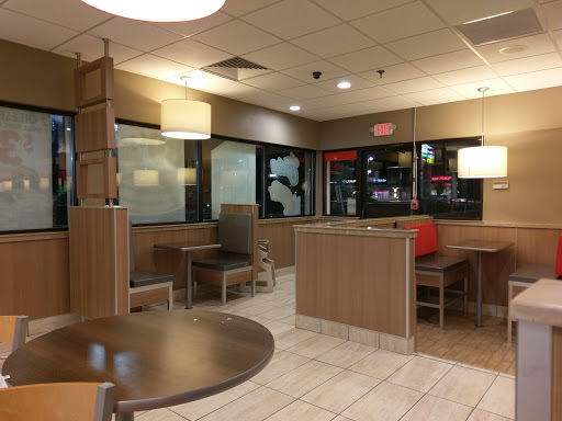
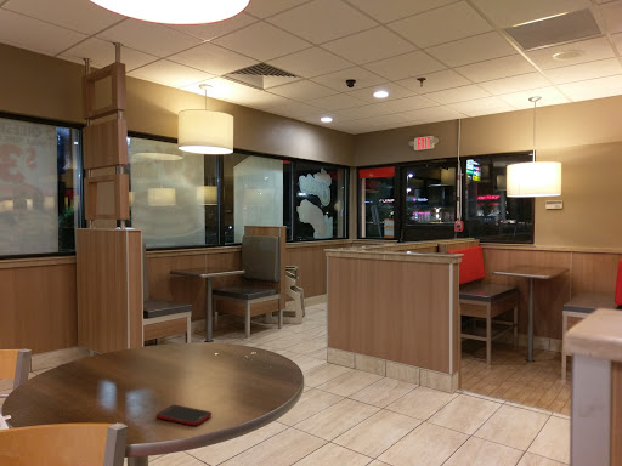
+ cell phone [156,404,213,427]
